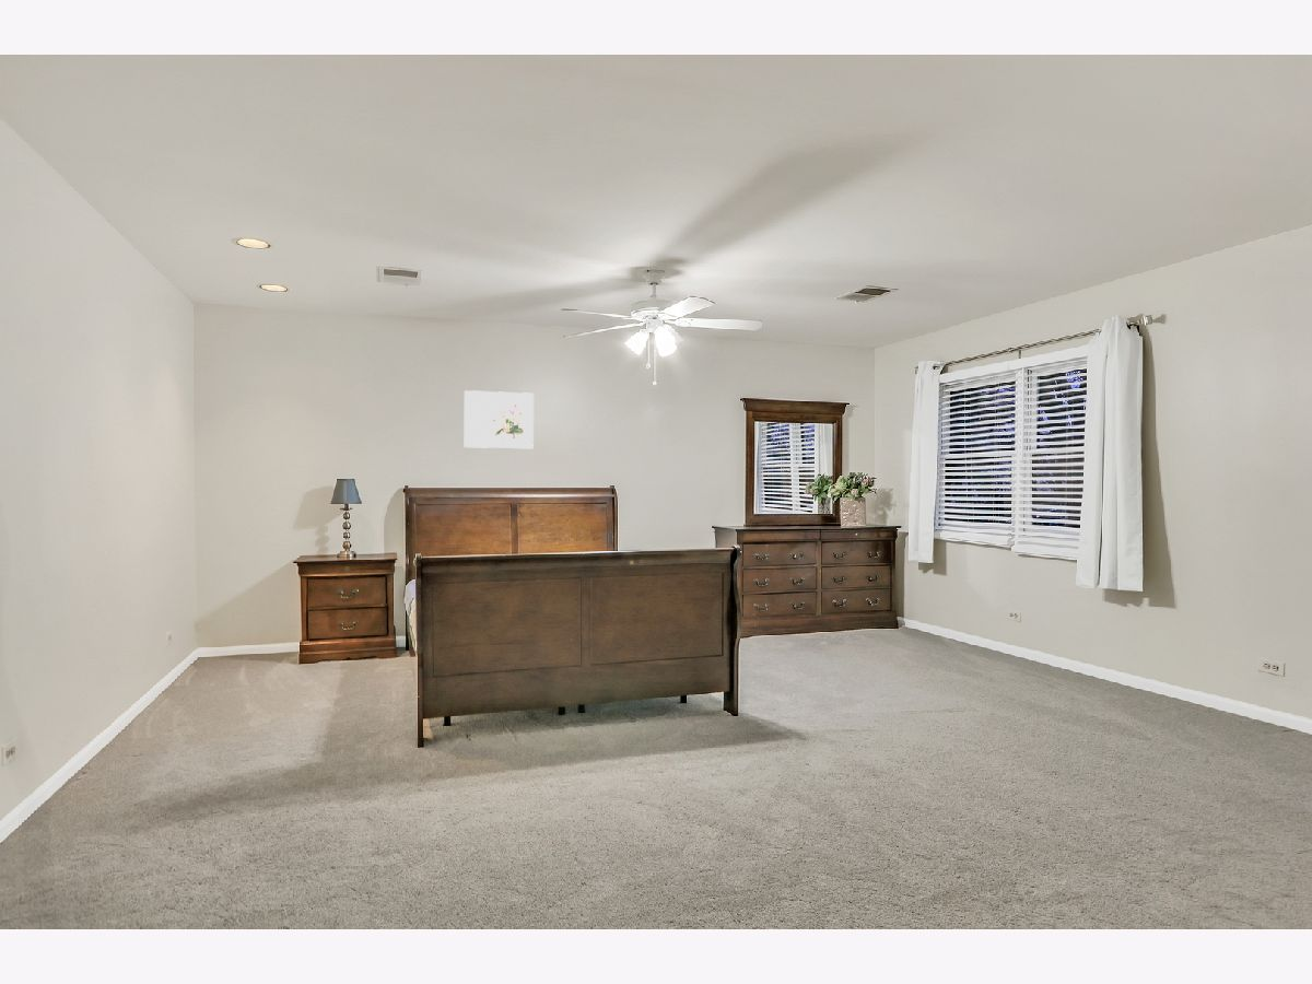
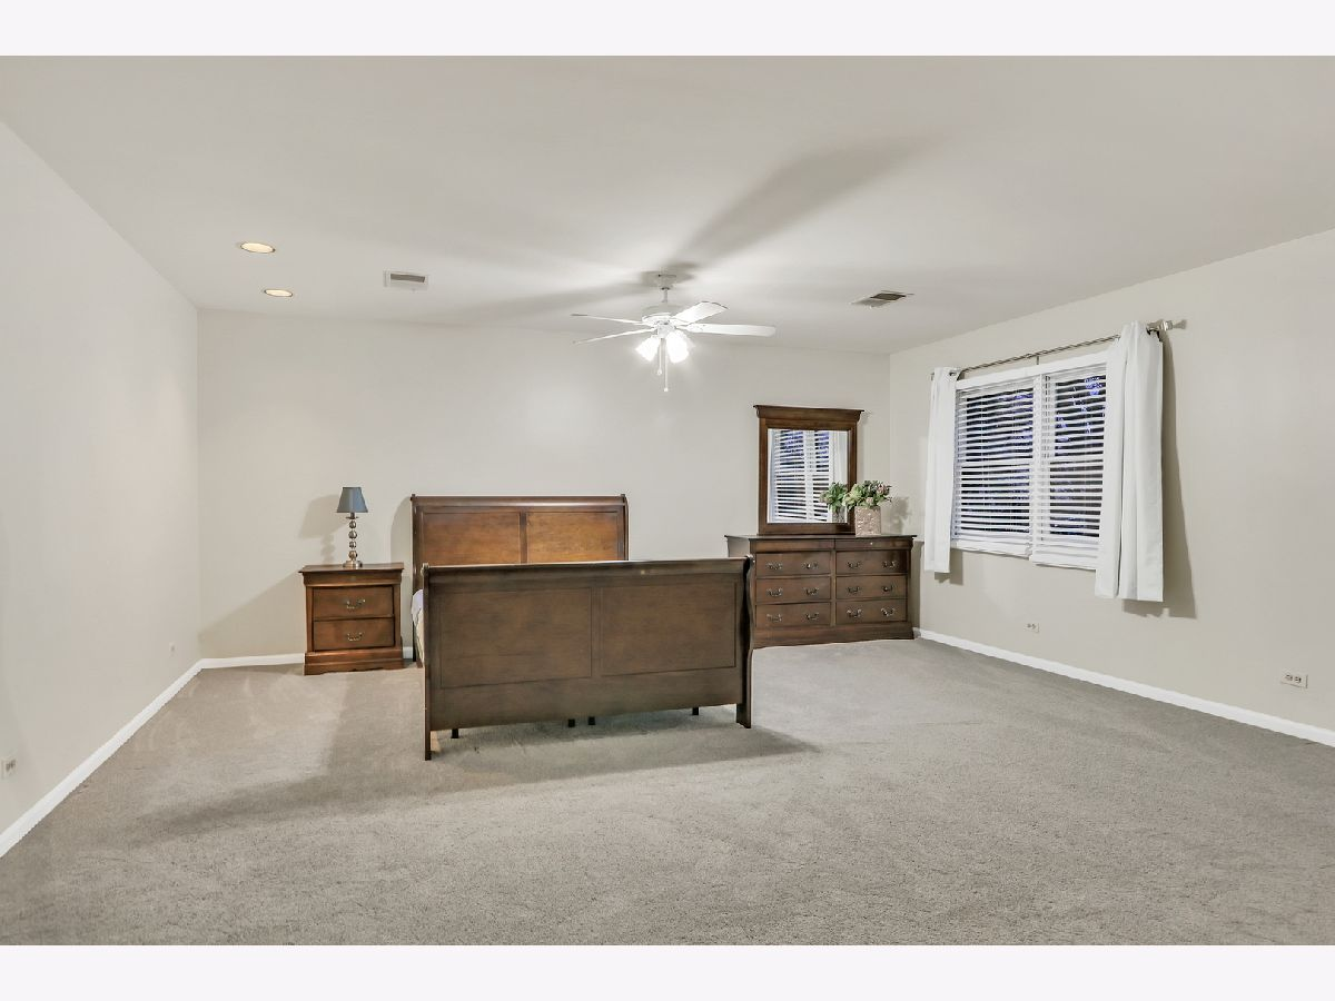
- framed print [464,389,535,449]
